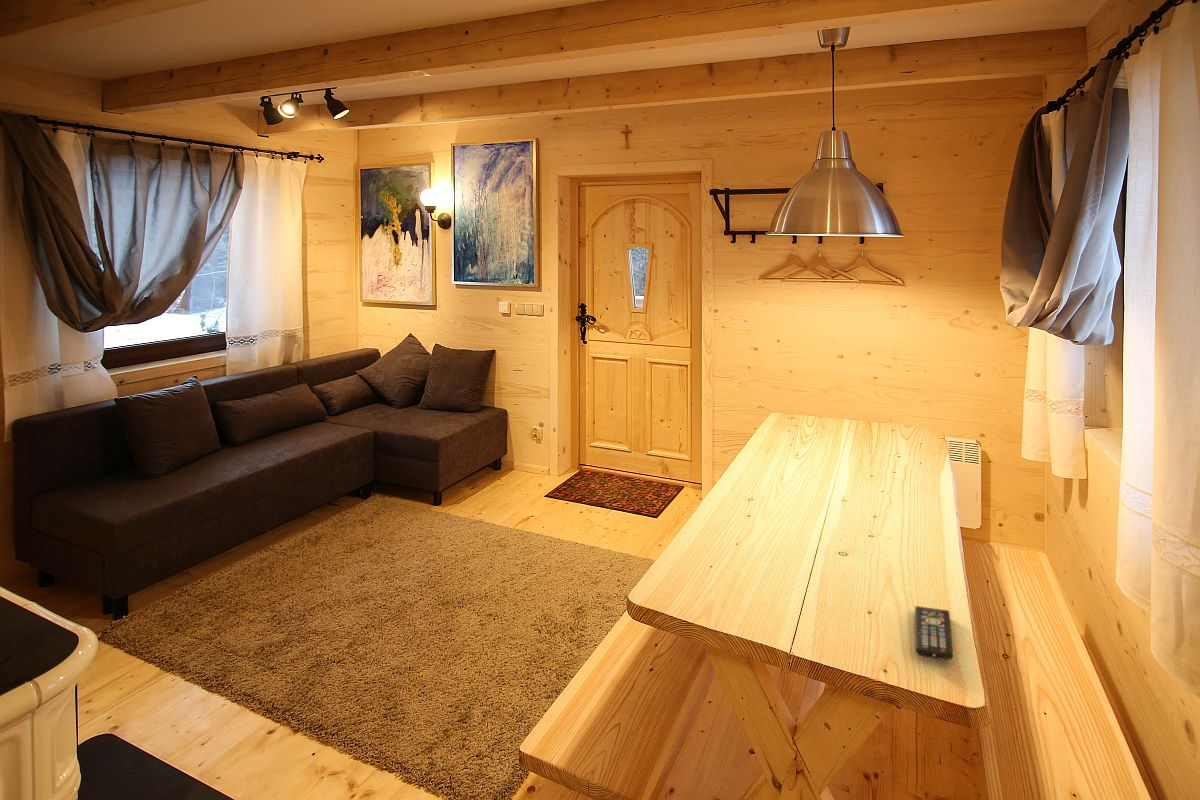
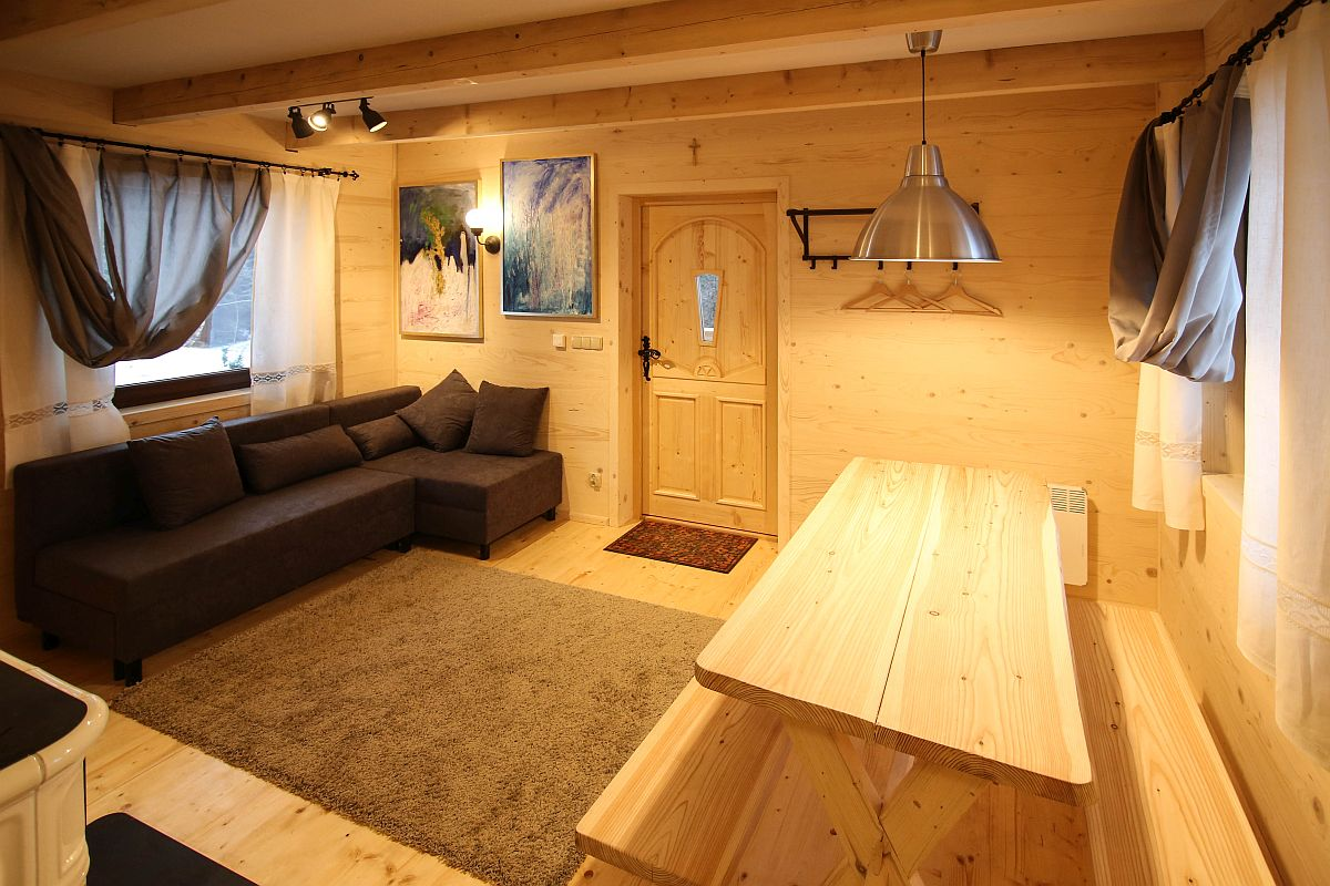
- remote control [914,605,954,661]
